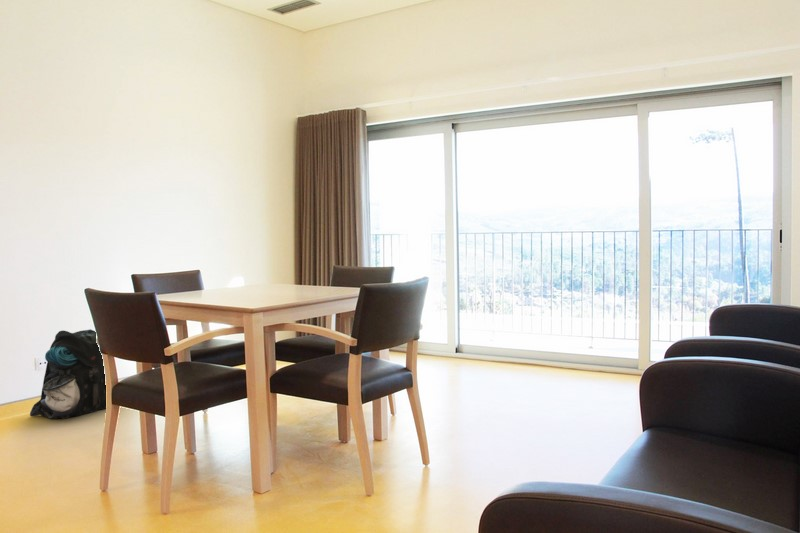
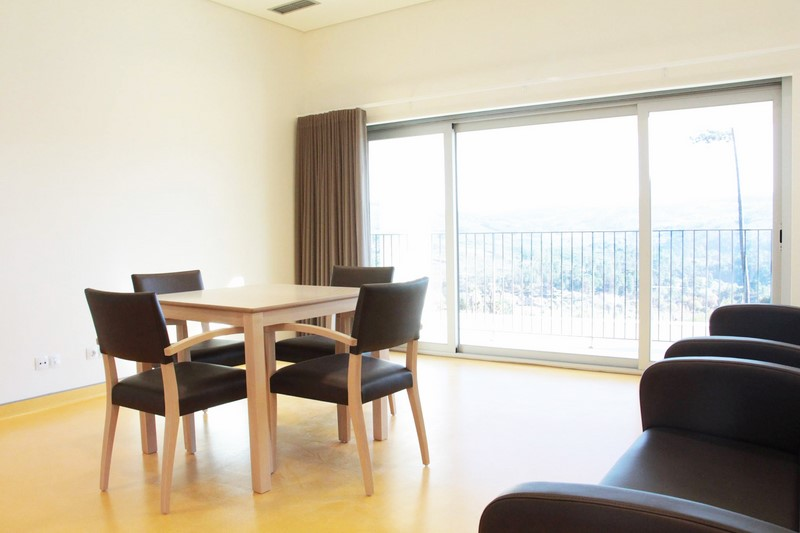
- backpack [29,328,107,420]
